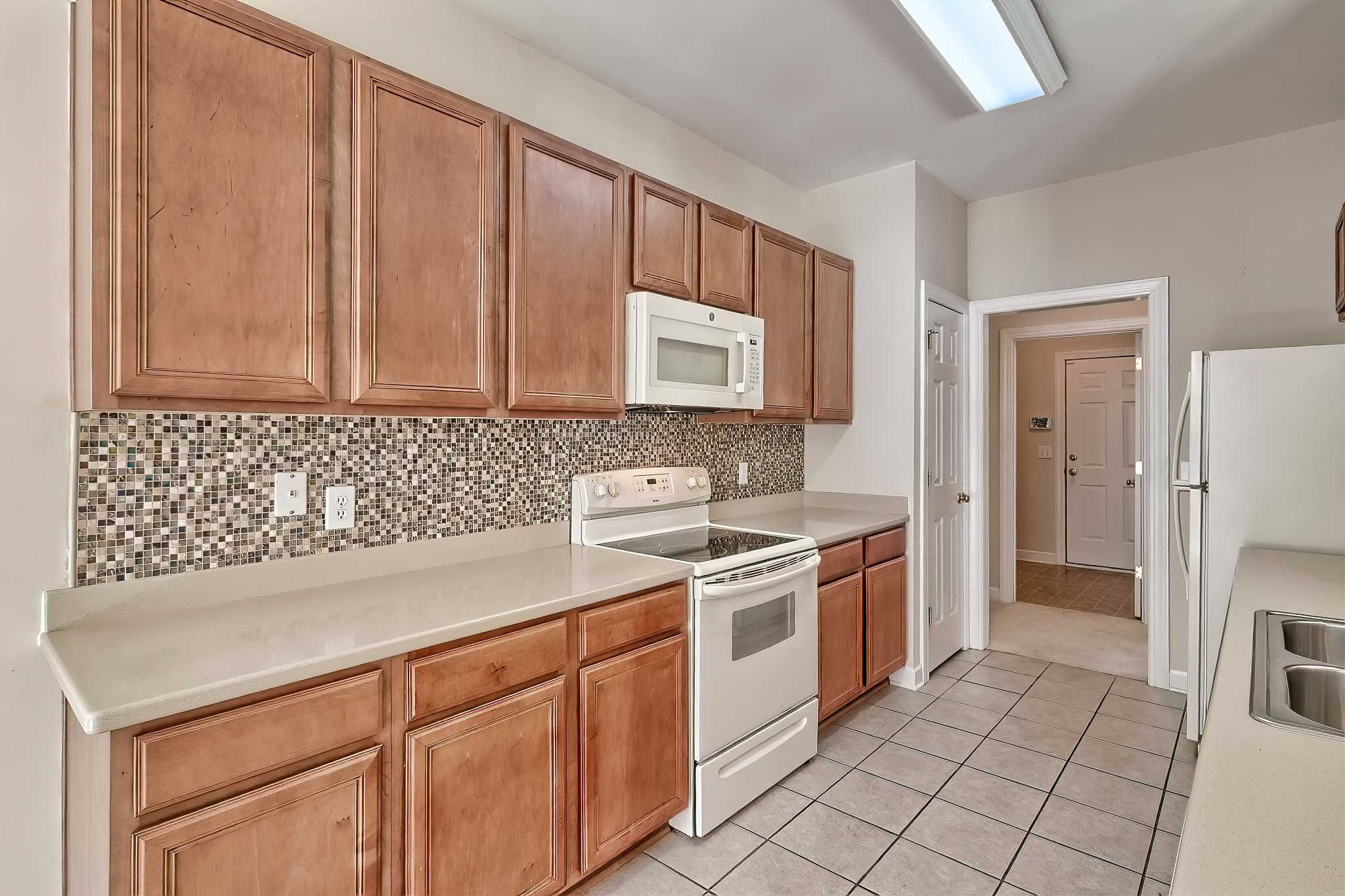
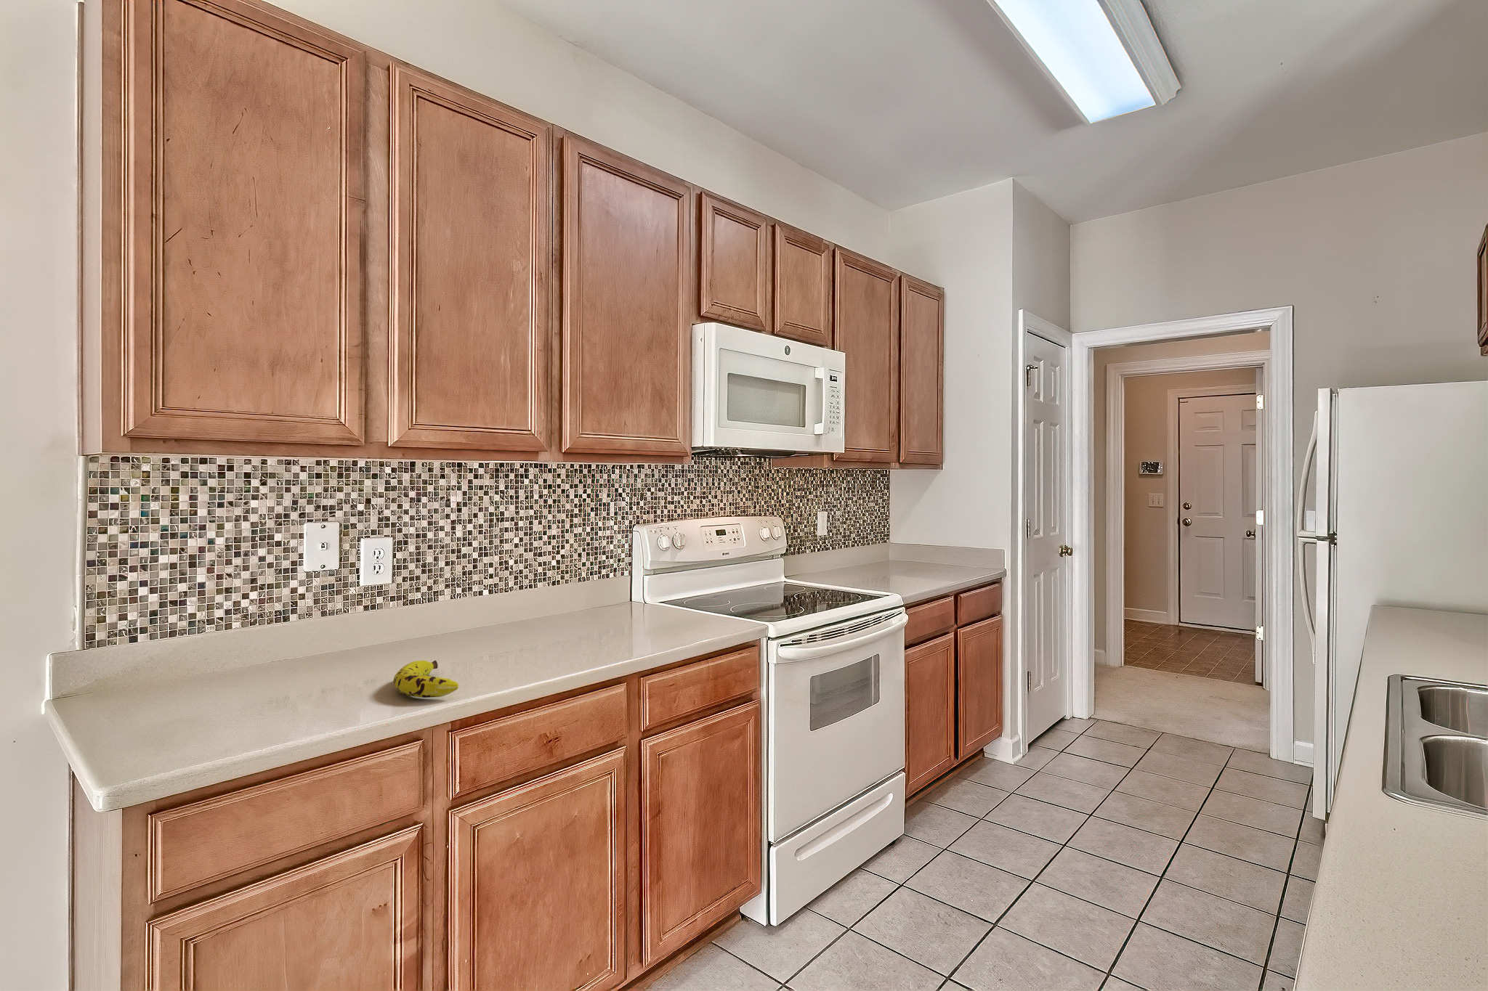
+ fruit [393,660,459,698]
